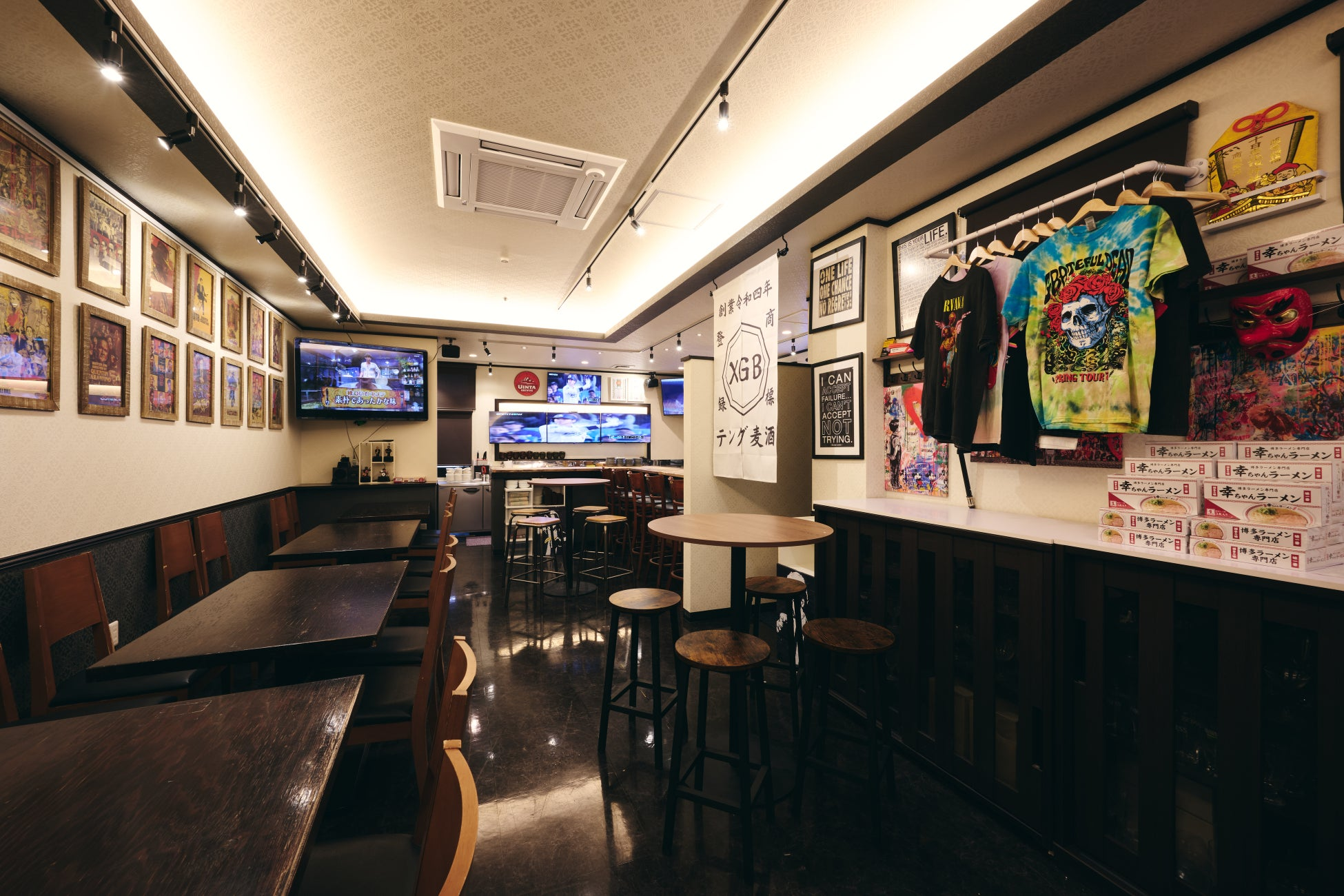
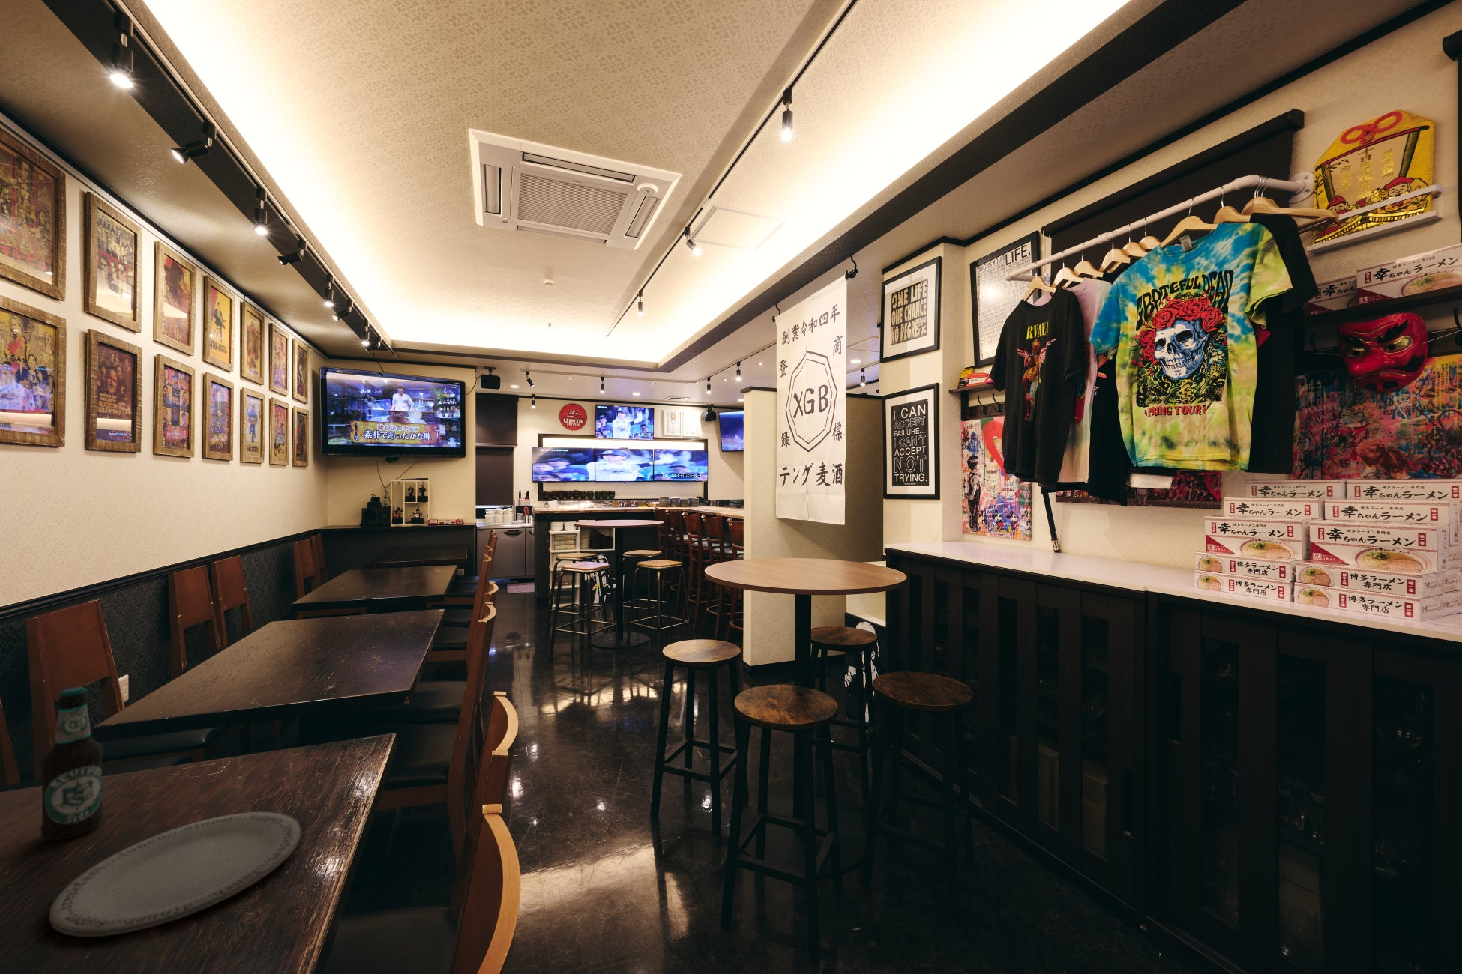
+ plate [48,811,301,937]
+ bottle [40,686,104,841]
